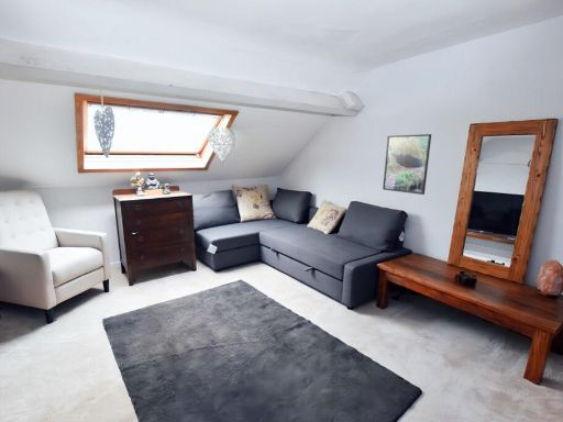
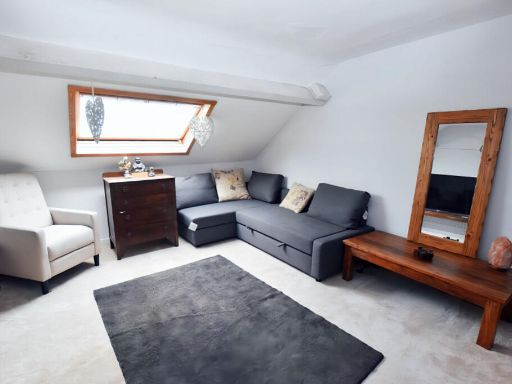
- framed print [382,133,432,196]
